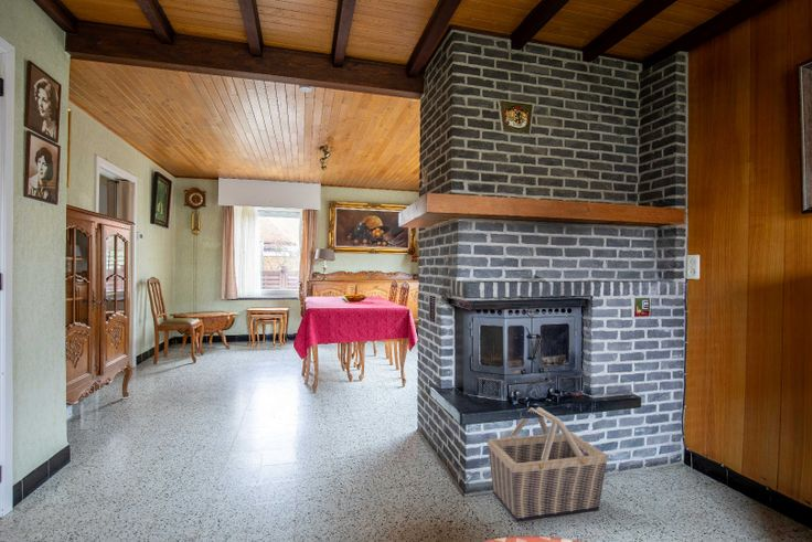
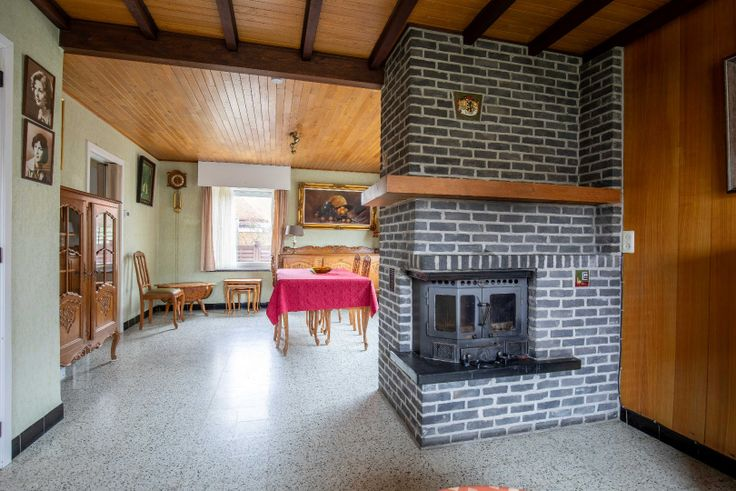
- basket [487,406,609,524]
